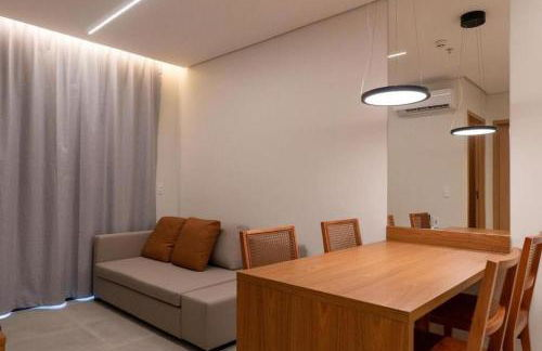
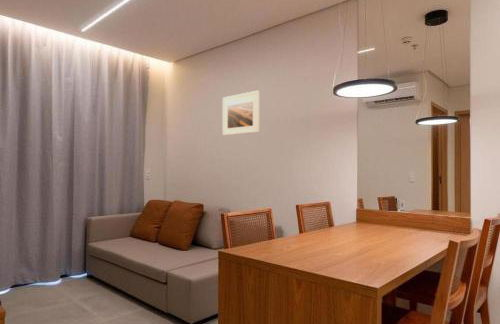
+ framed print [222,90,260,136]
